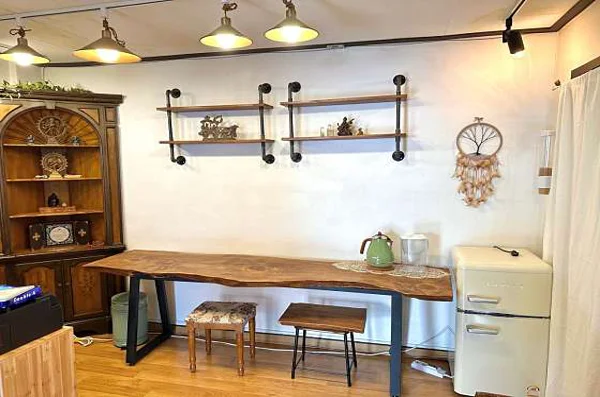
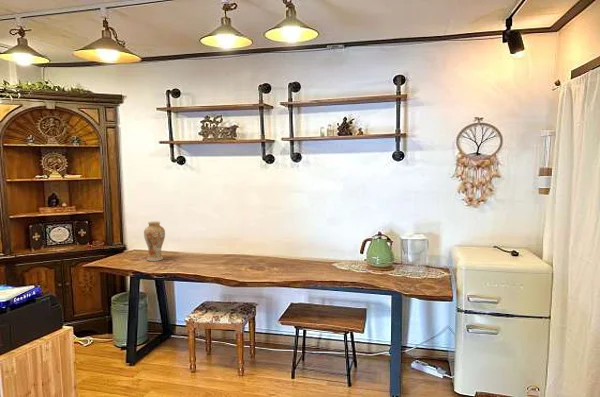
+ vase [143,220,166,262]
